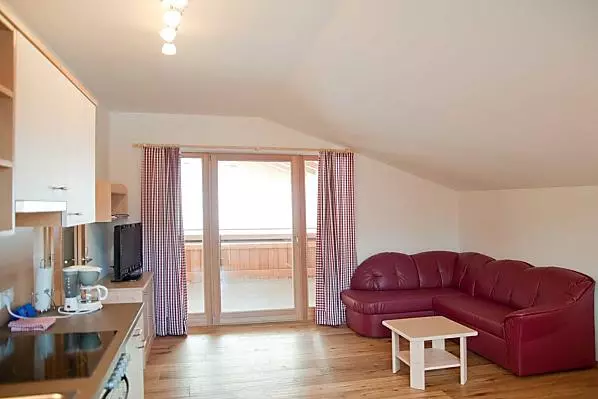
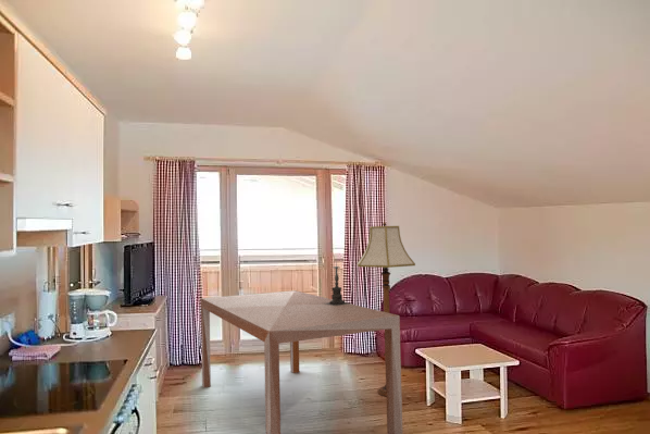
+ candle holder [325,260,351,306]
+ floor lamp [355,220,416,397]
+ table [200,289,403,434]
